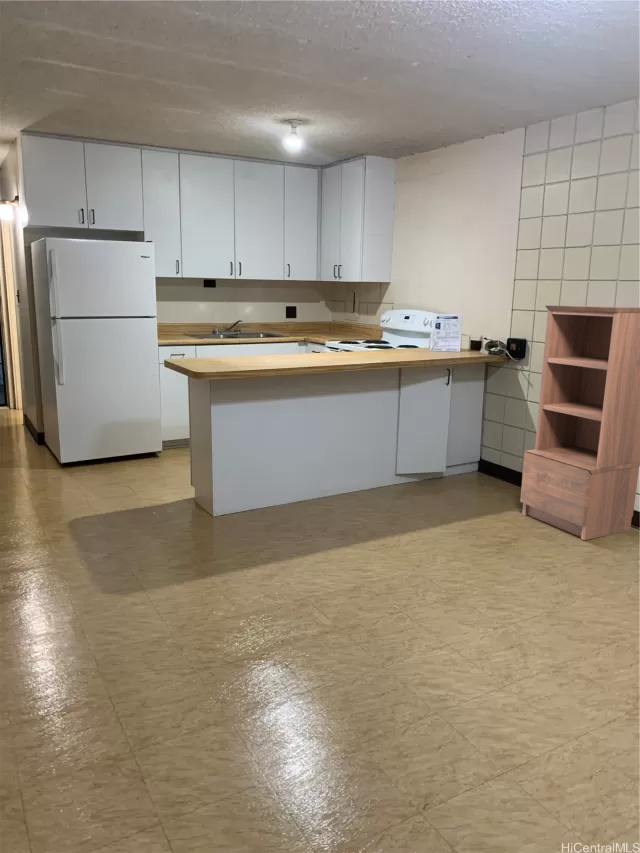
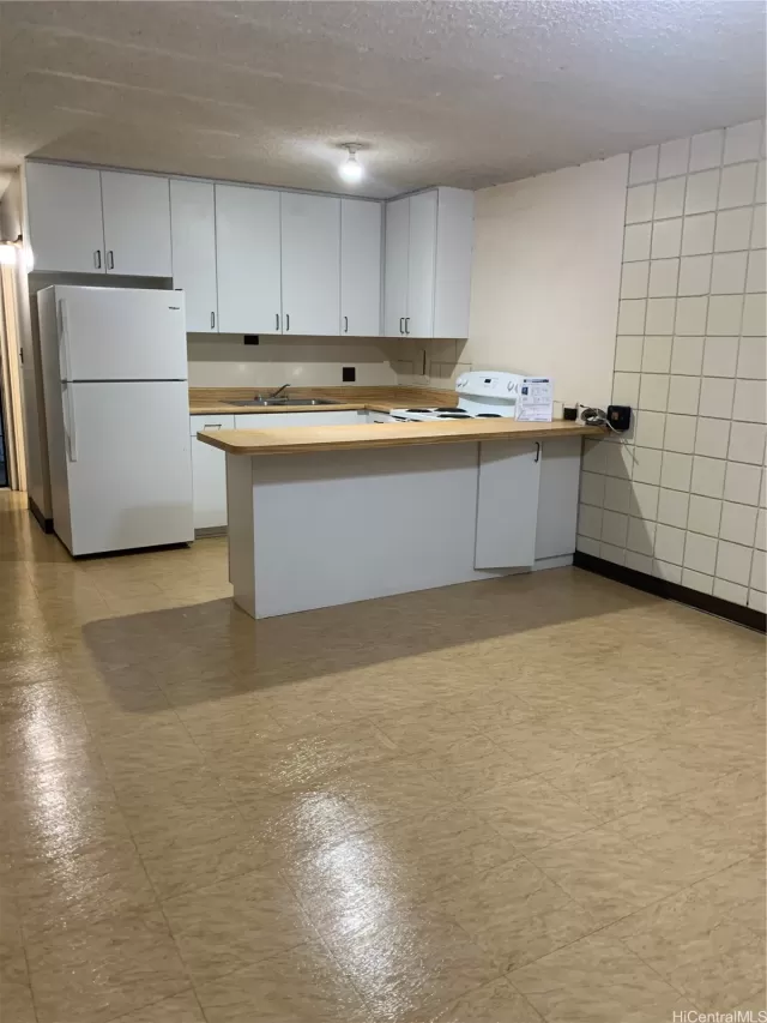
- shelving unit [519,304,640,541]
